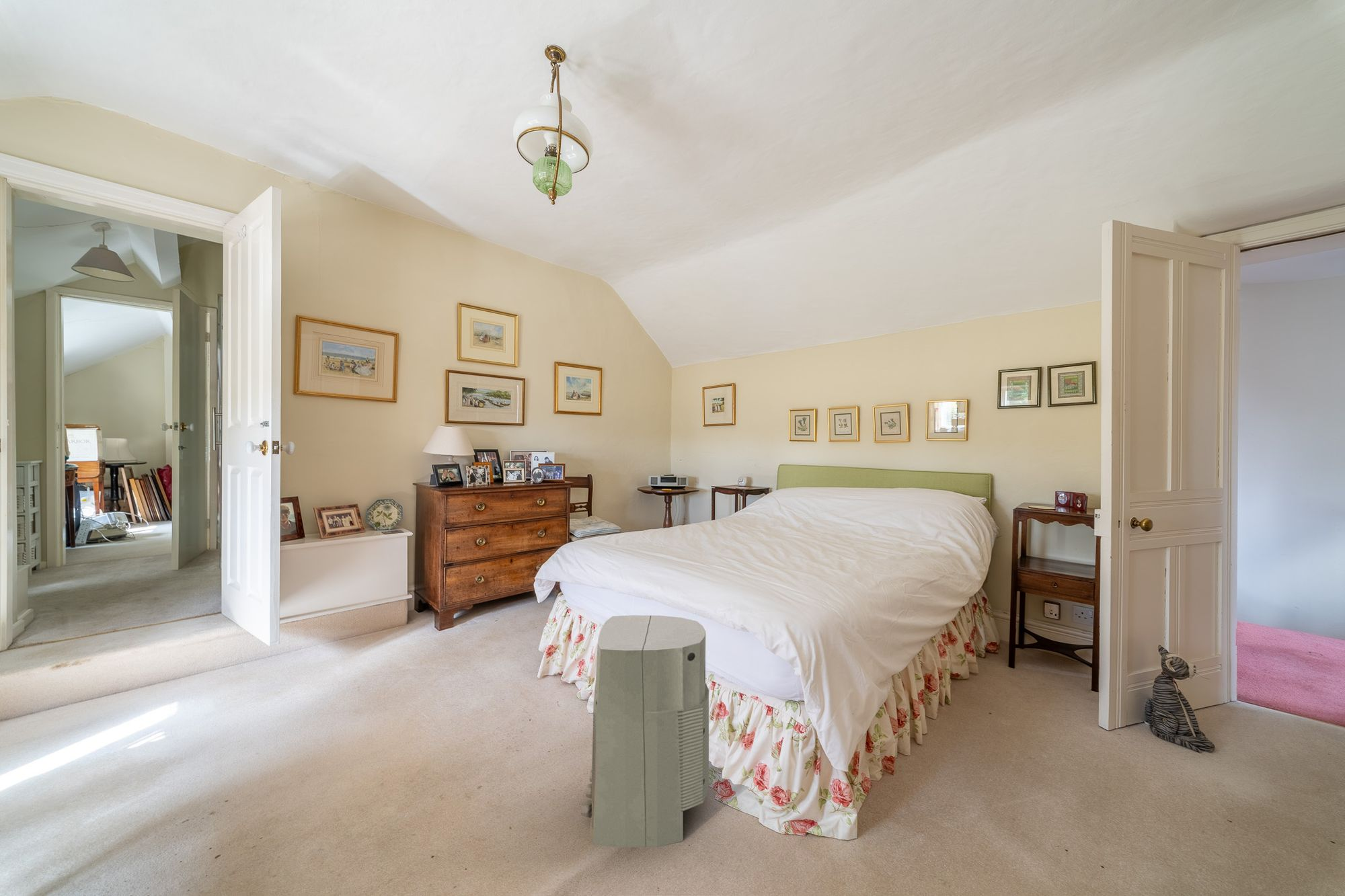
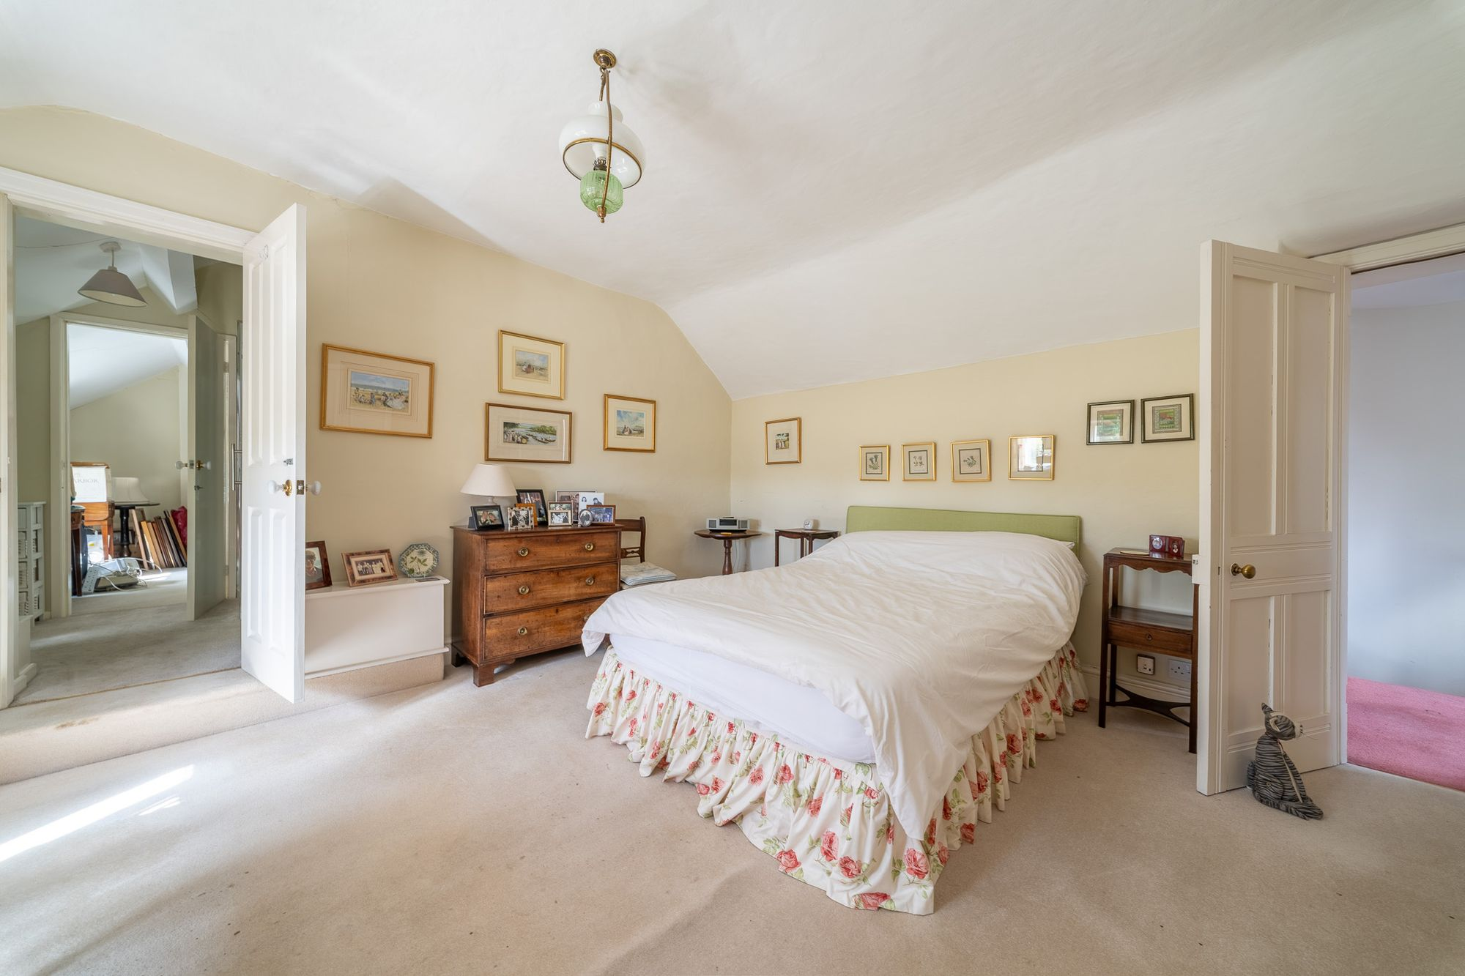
- air purifier [580,614,709,848]
